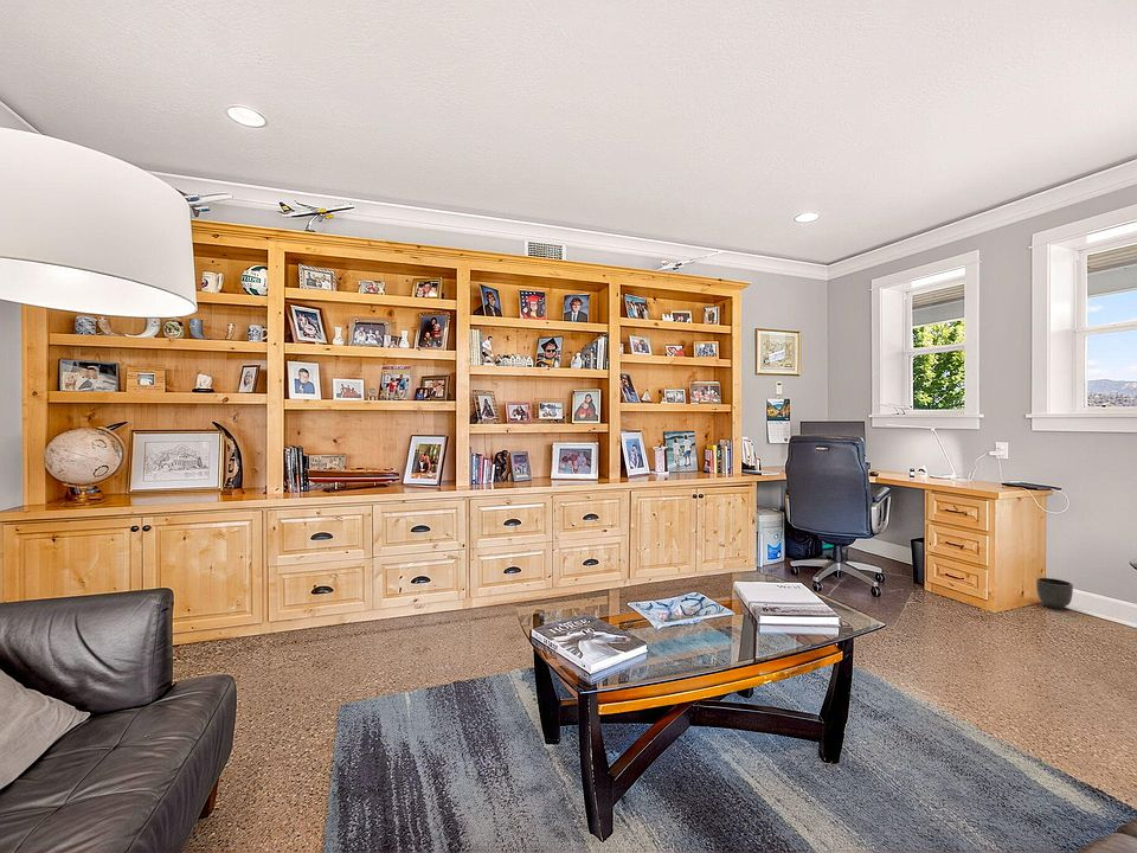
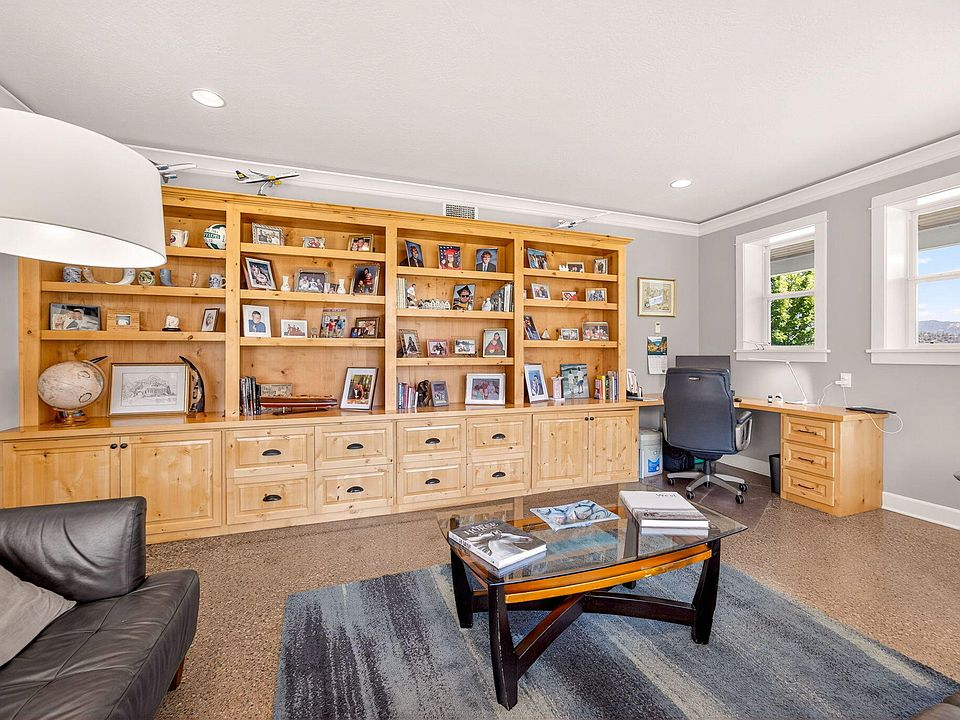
- planter [1035,577,1074,610]
